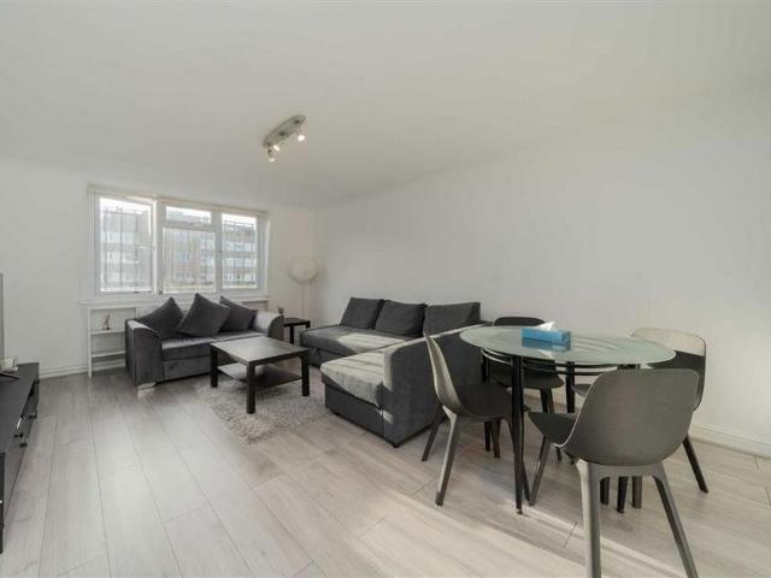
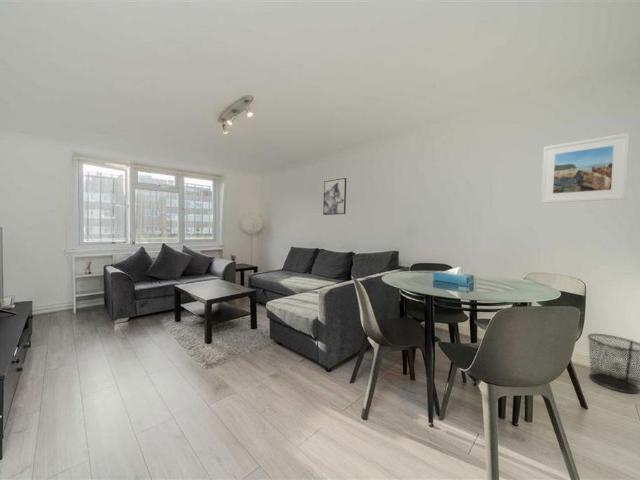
+ waste bin [586,333,640,394]
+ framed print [540,132,631,204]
+ wall art [322,177,347,216]
